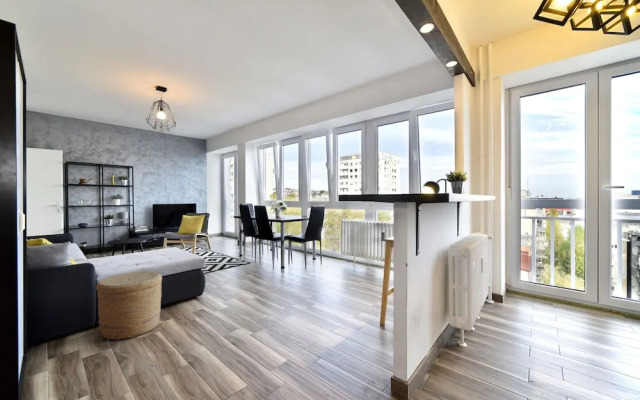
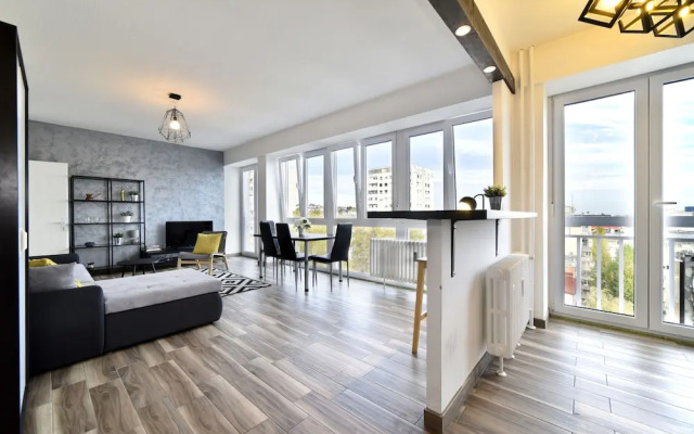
- woven basket [95,270,163,341]
